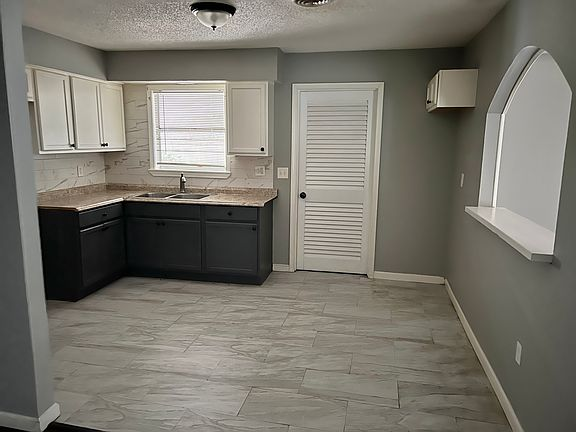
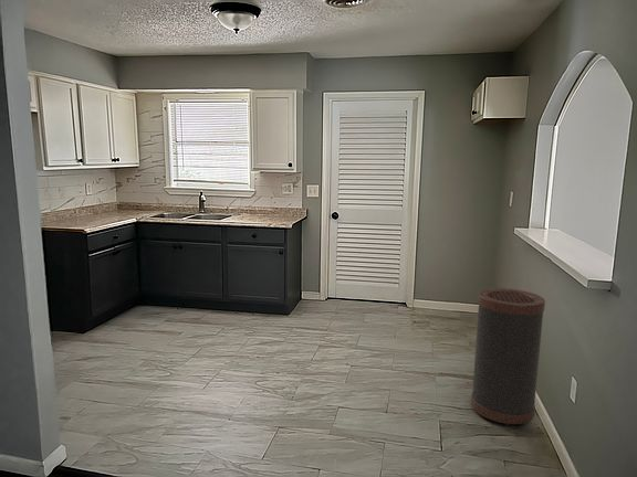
+ trash can [470,287,546,426]
